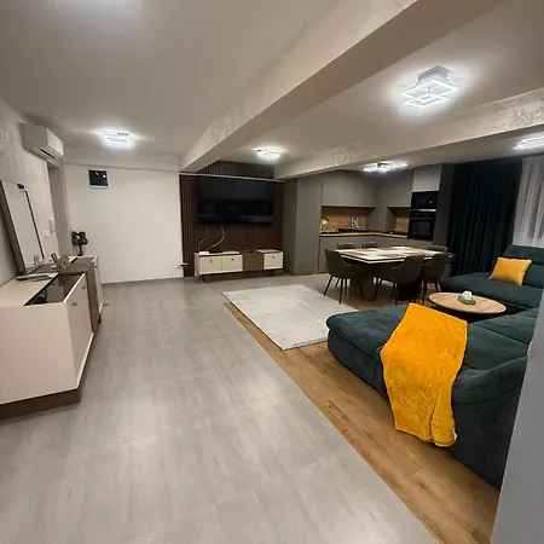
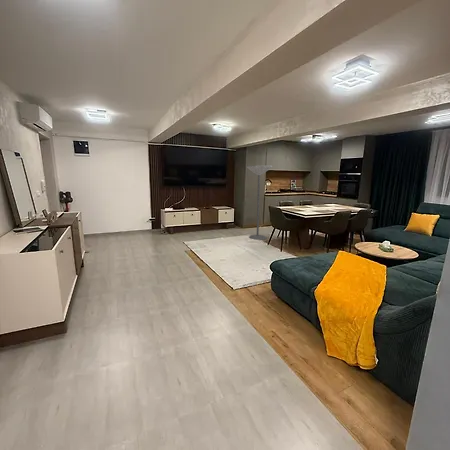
+ floor lamp [245,165,273,241]
